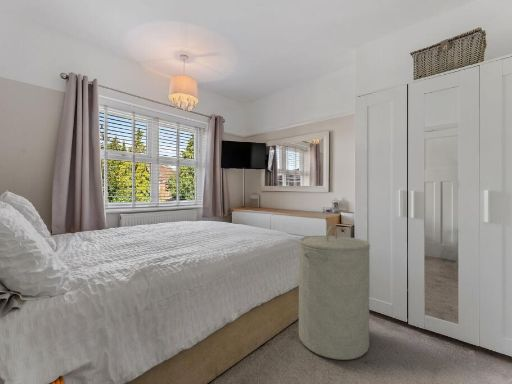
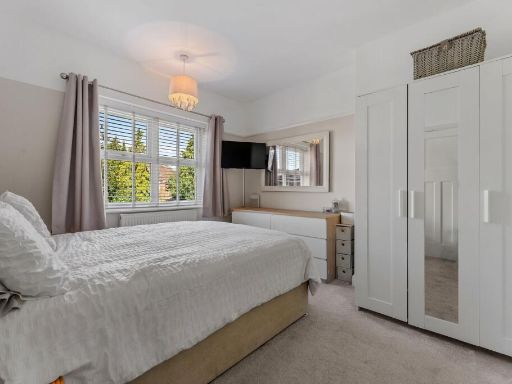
- laundry hamper [298,224,371,361]
